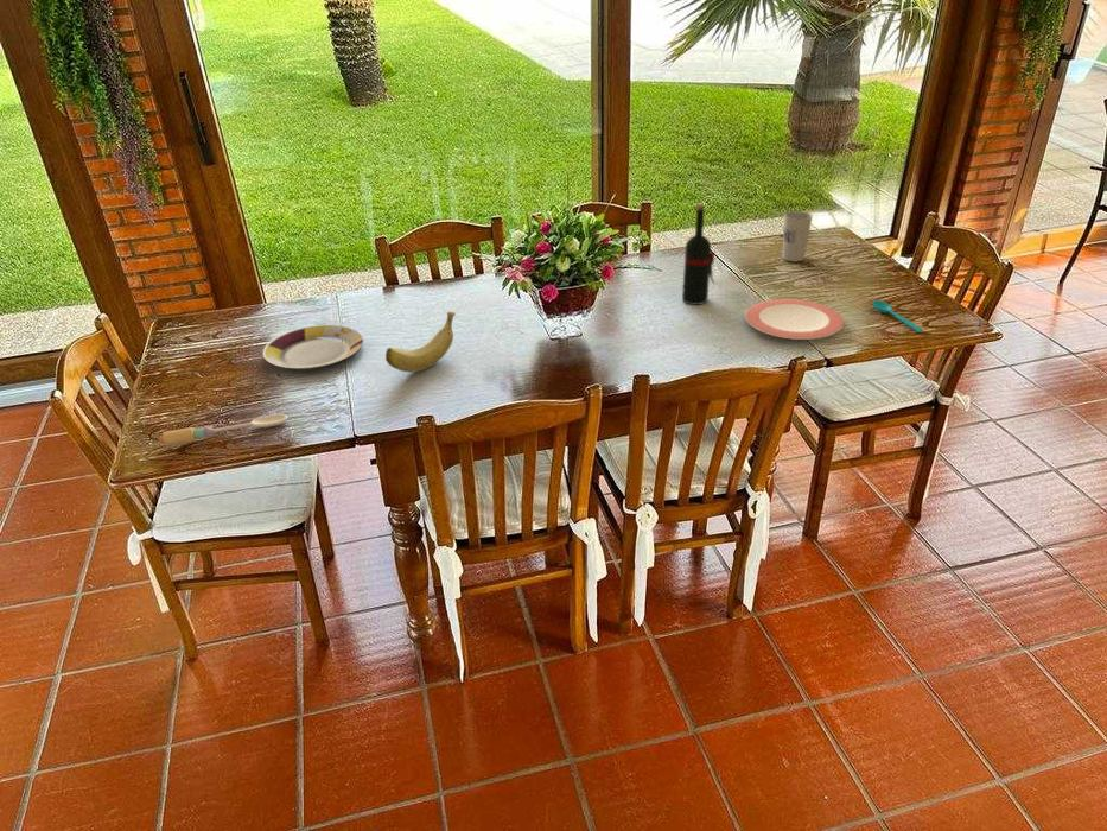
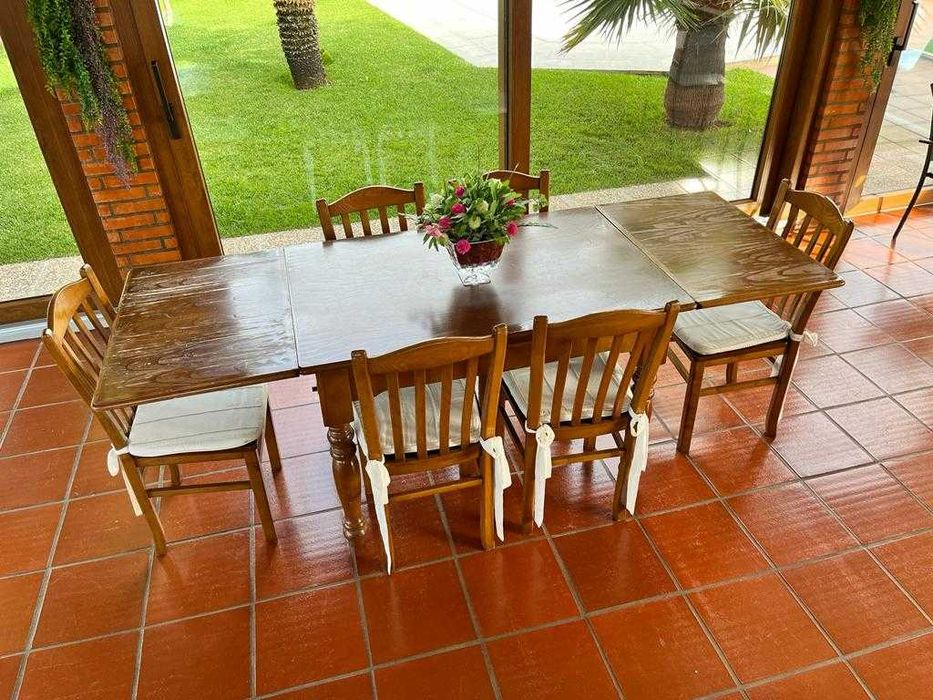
- spoon [158,413,288,448]
- banana [384,311,457,374]
- wine bottle [681,203,717,306]
- plate [744,298,845,341]
- spoon [872,299,924,334]
- plate [262,324,364,370]
- cup [781,210,814,262]
